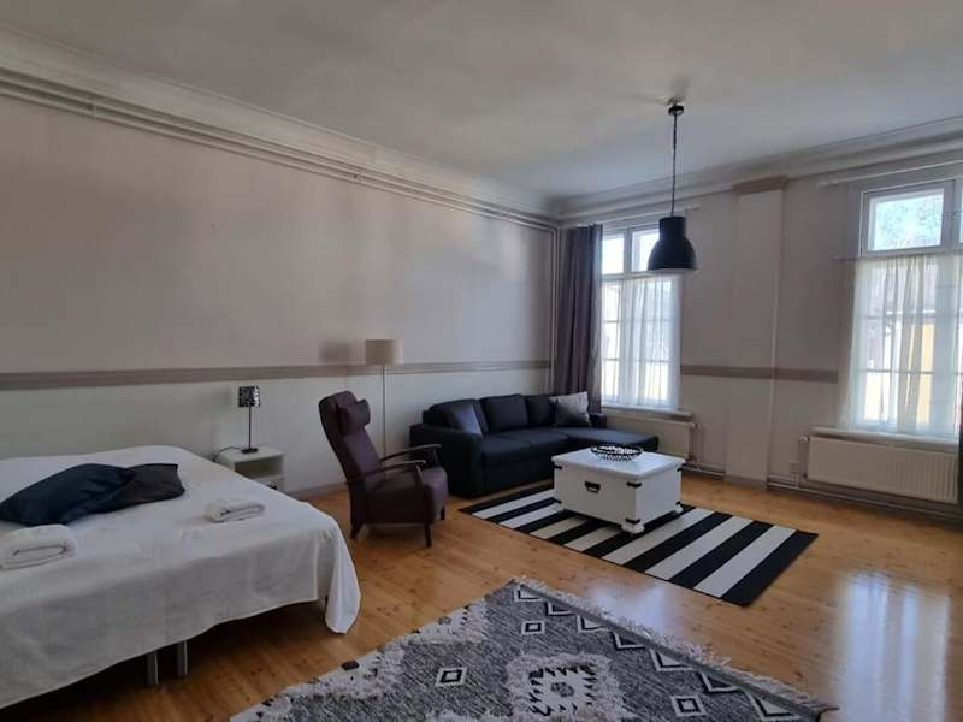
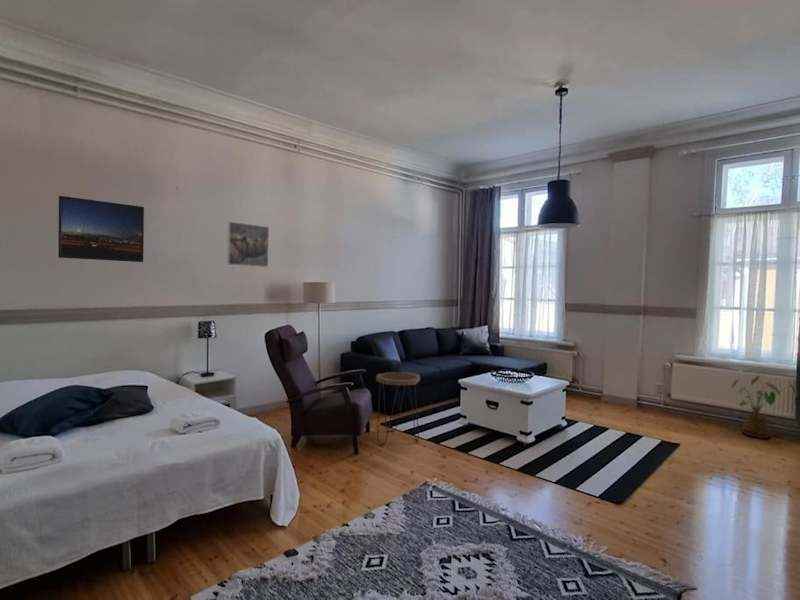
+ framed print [57,195,145,263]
+ house plant [731,374,798,439]
+ side table [375,371,421,445]
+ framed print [226,221,270,268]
